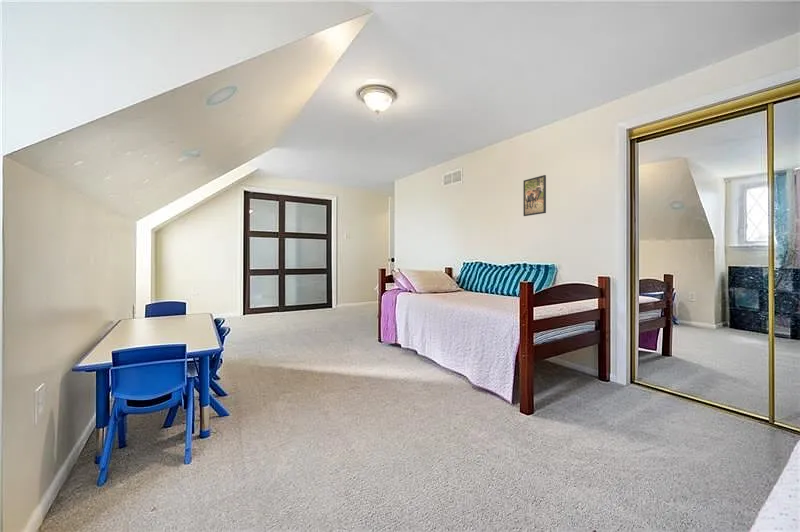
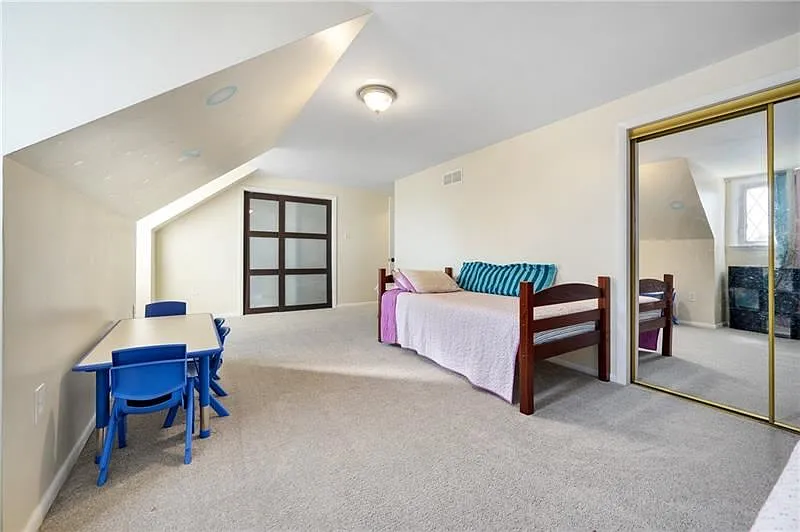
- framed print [522,174,547,217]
